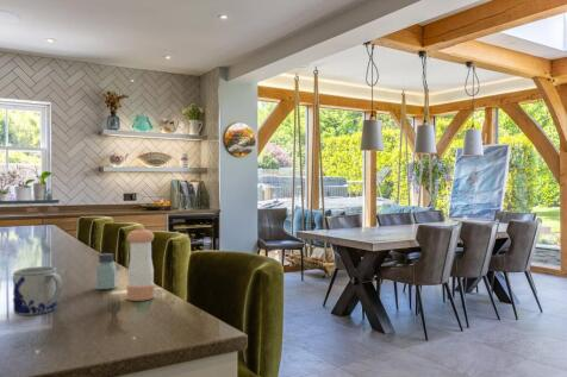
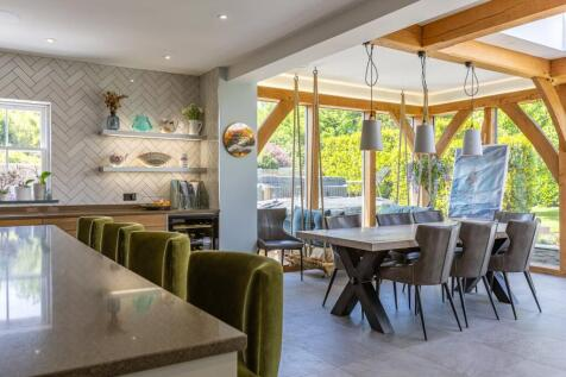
- mug [12,265,64,316]
- pepper shaker [126,226,156,302]
- saltshaker [95,252,118,290]
